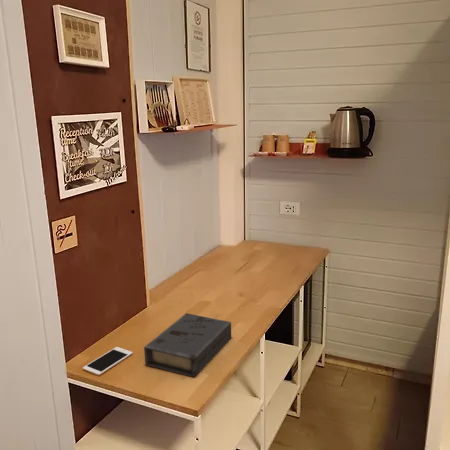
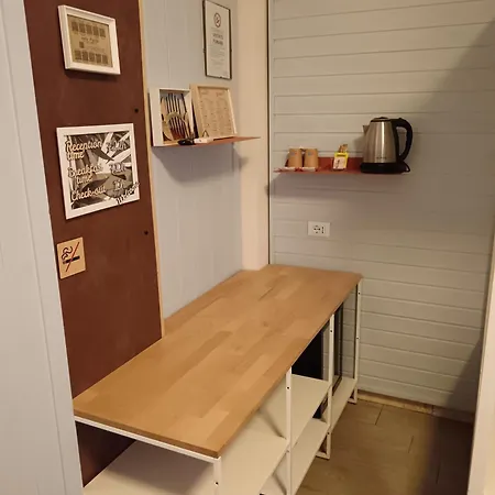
- cell phone [82,346,134,376]
- book [143,312,232,378]
